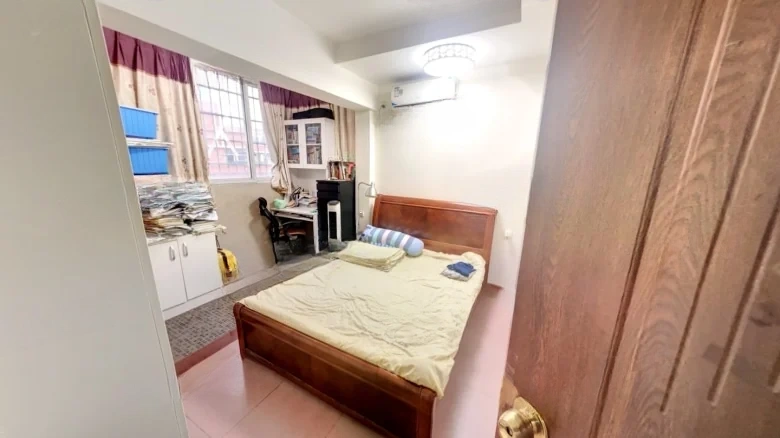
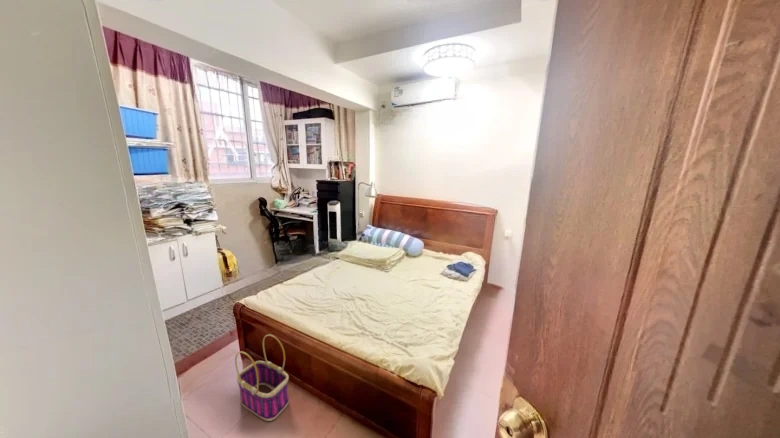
+ basket [234,333,290,422]
